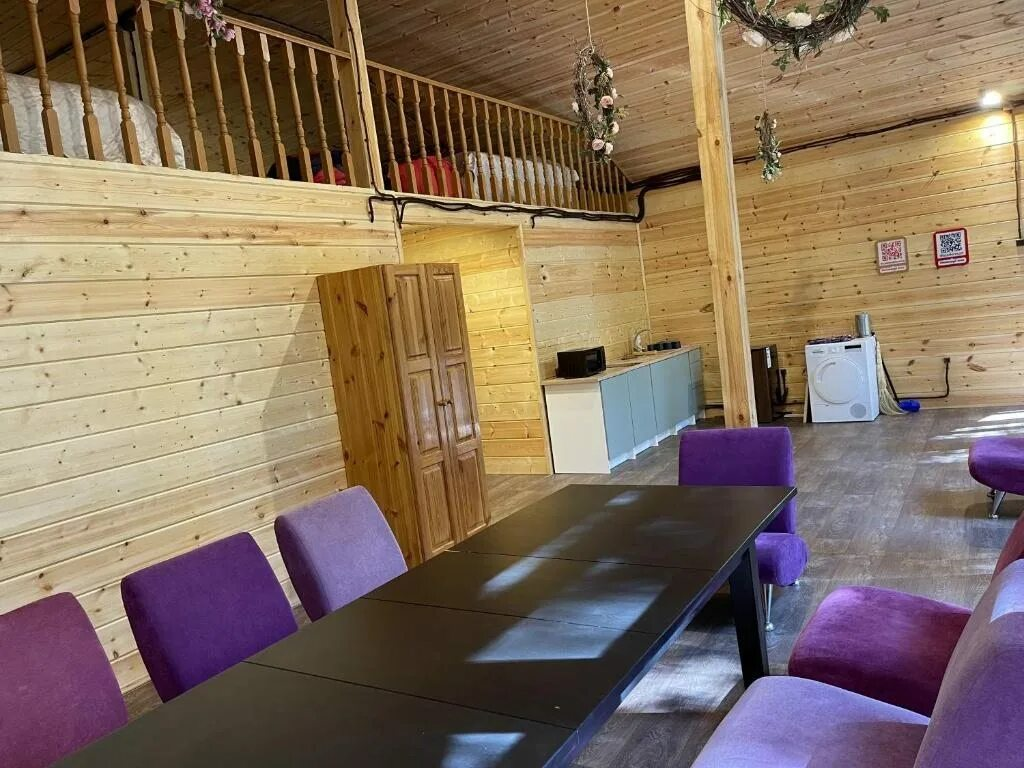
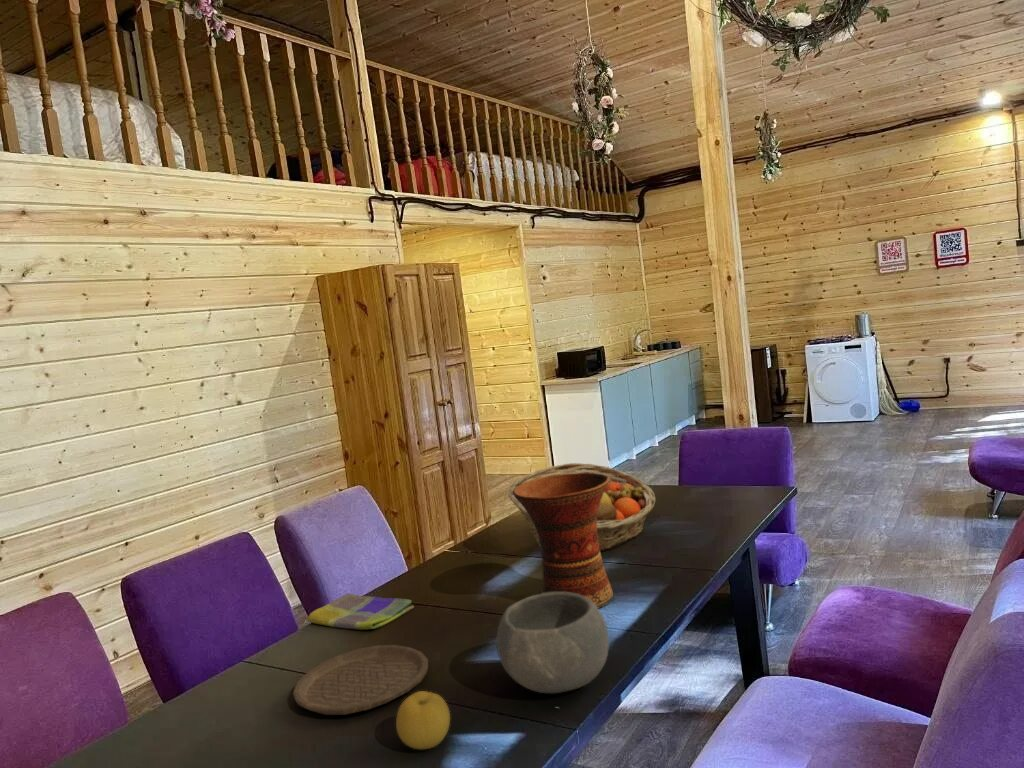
+ fruit [395,690,451,750]
+ fruit basket [508,462,657,552]
+ dish towel [307,592,415,630]
+ vase [512,473,614,609]
+ bowl [495,592,610,694]
+ plate [292,644,429,716]
